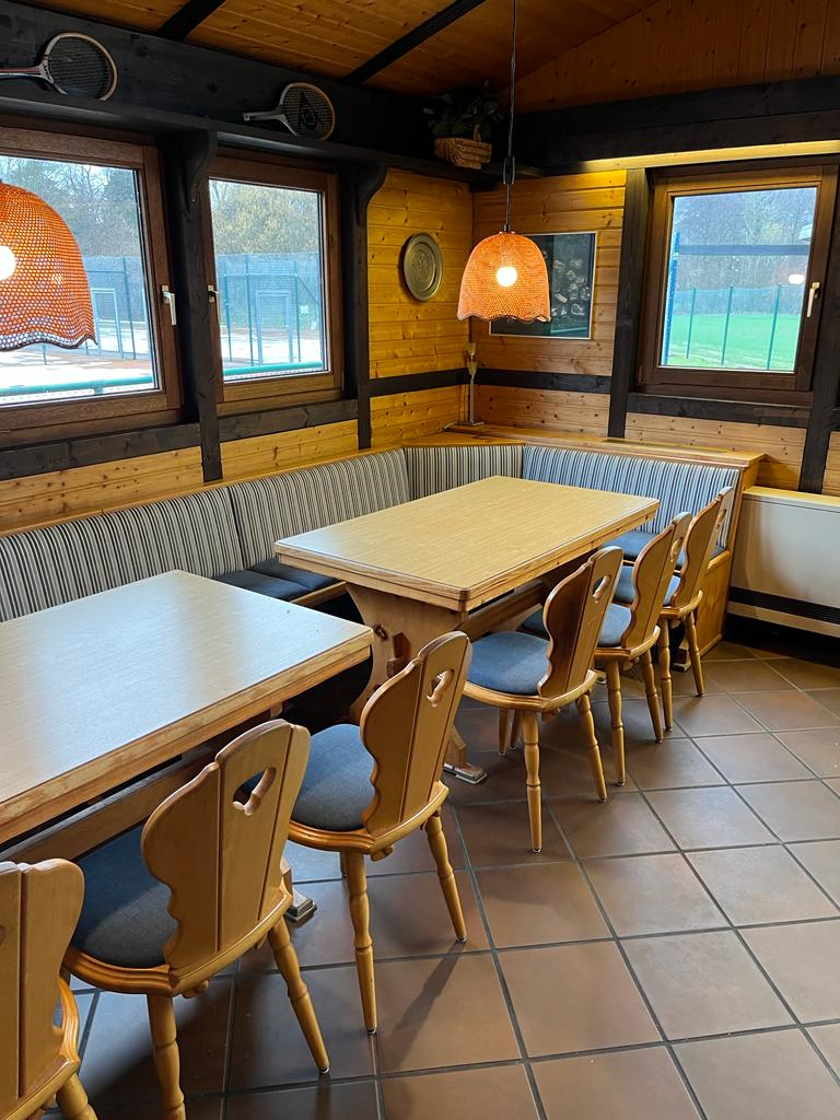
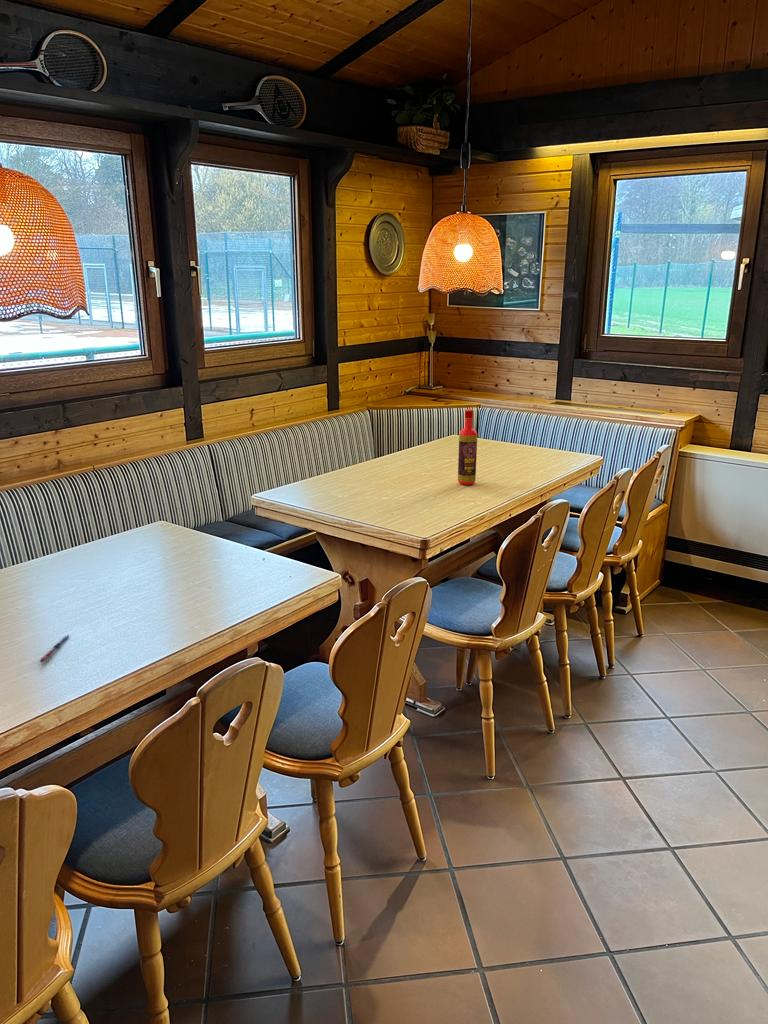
+ pen [38,634,70,664]
+ bottle [457,408,478,486]
